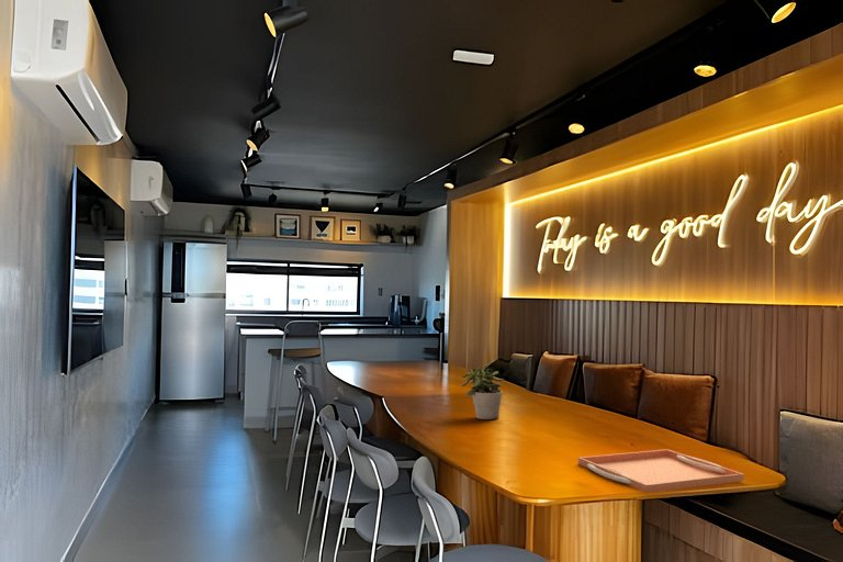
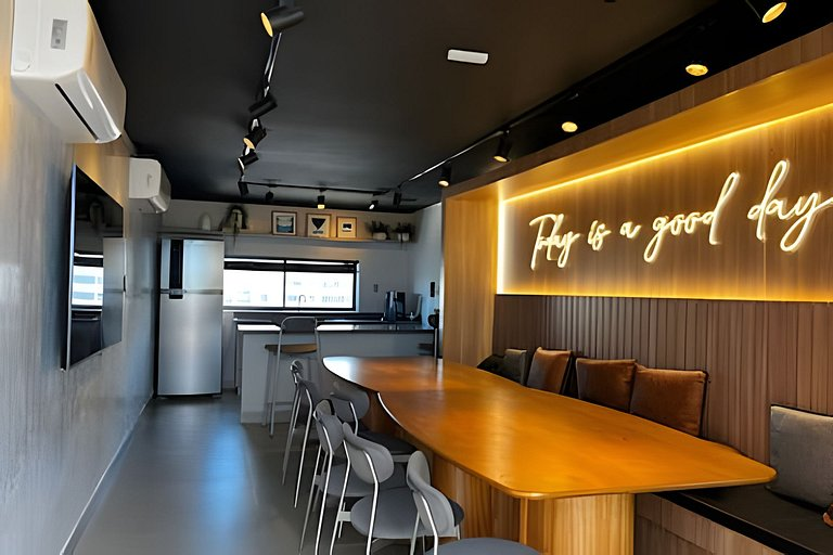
- serving tray [577,448,745,493]
- potted plant [461,364,504,420]
